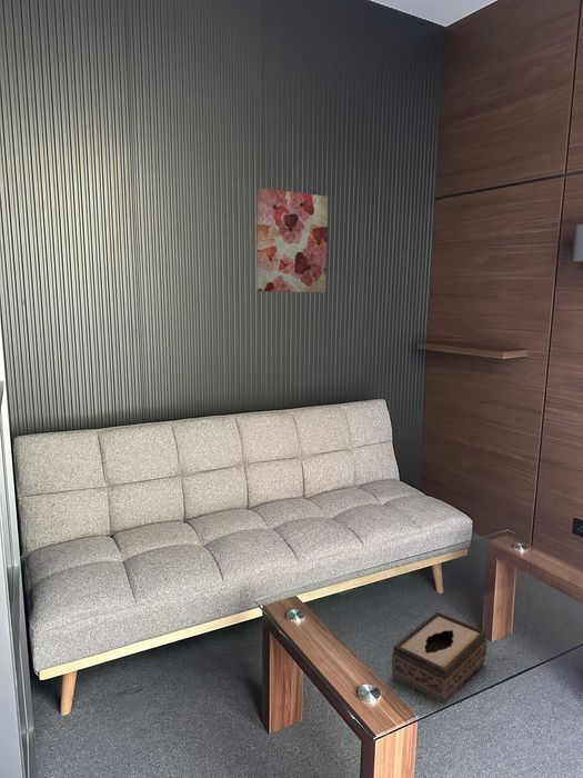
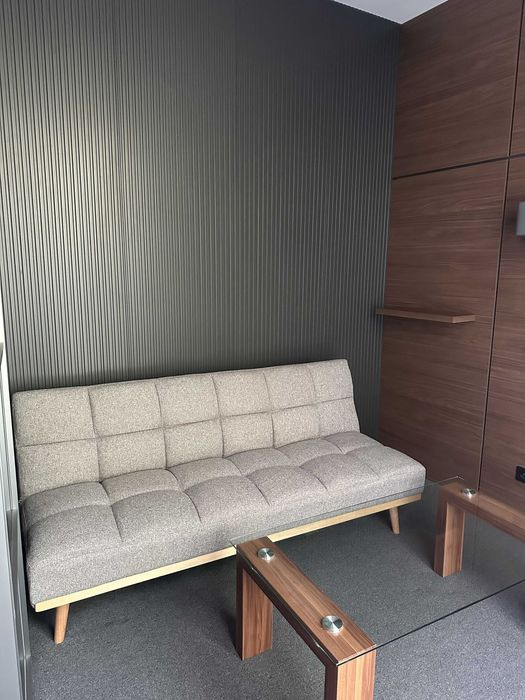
- wall art [255,187,329,293]
- tissue box [390,611,489,706]
